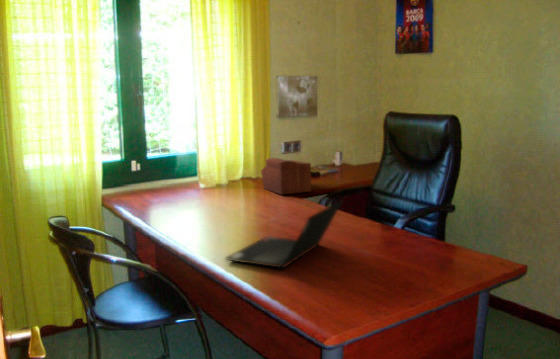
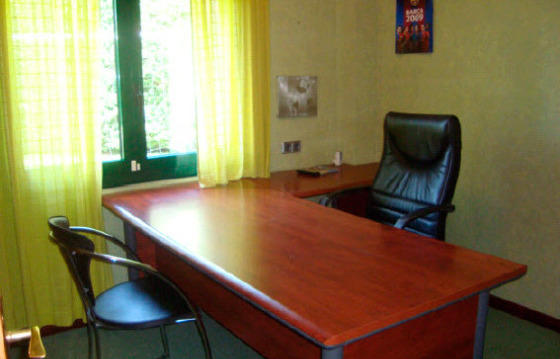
- sewing box [260,157,312,196]
- laptop computer [224,198,345,271]
